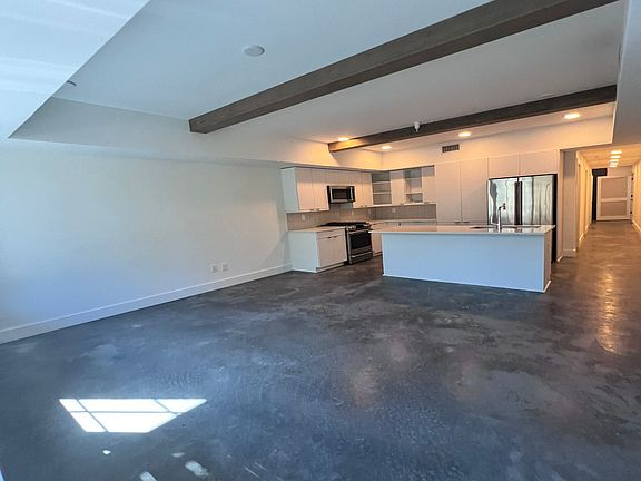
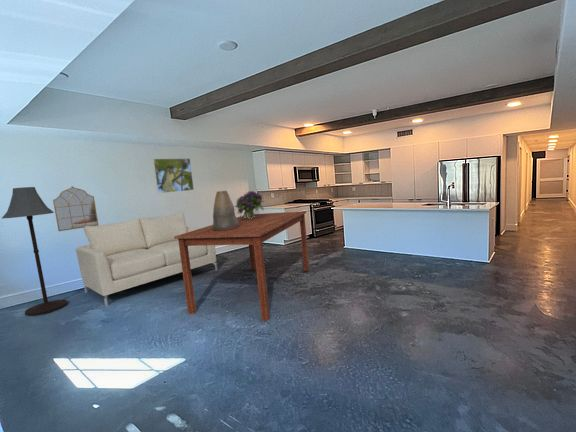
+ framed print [152,157,195,194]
+ floor lamp [1,186,69,317]
+ decorative urn [212,190,239,231]
+ dining table [174,210,310,322]
+ sofa [75,211,218,307]
+ mirror [52,185,99,232]
+ bouquet [234,190,266,219]
